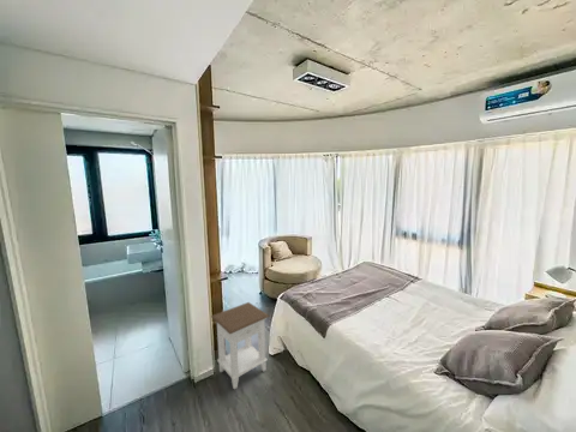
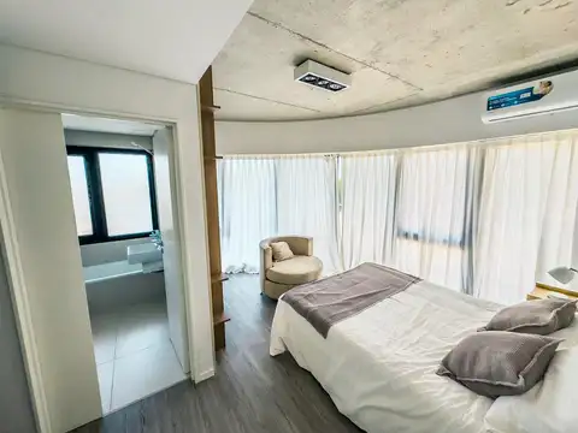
- nightstand [210,301,271,390]
